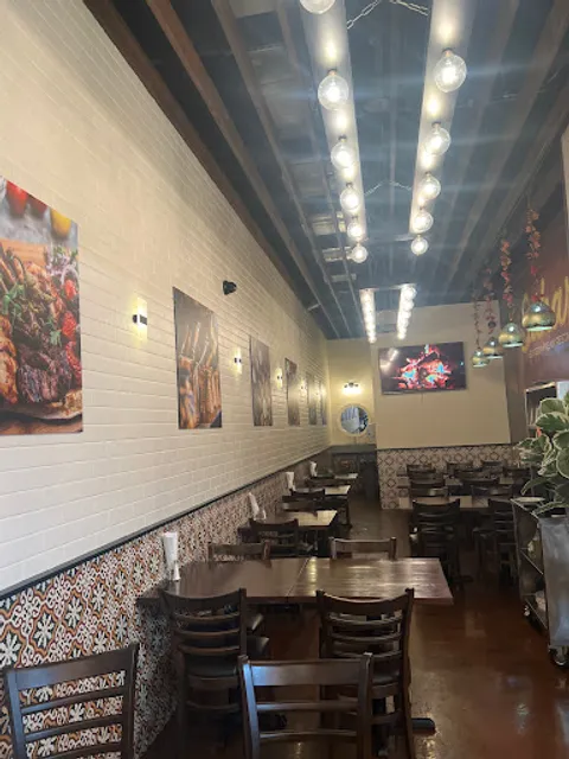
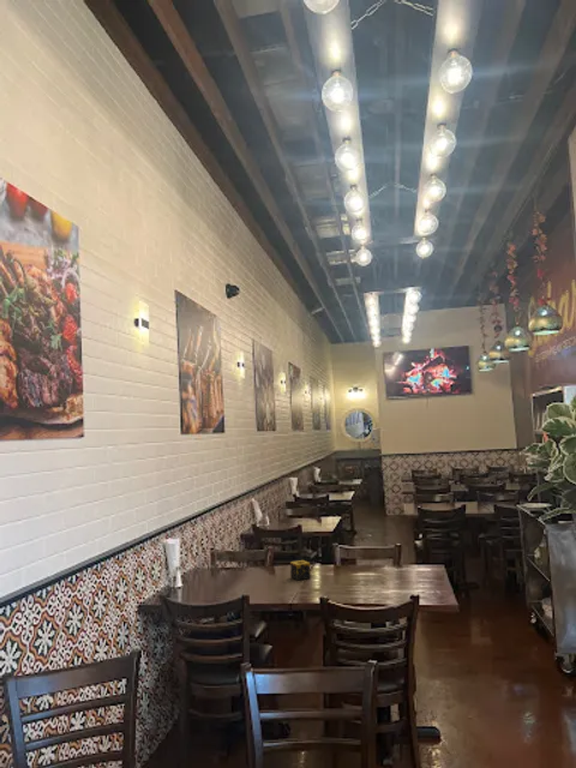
+ candle [289,559,312,581]
